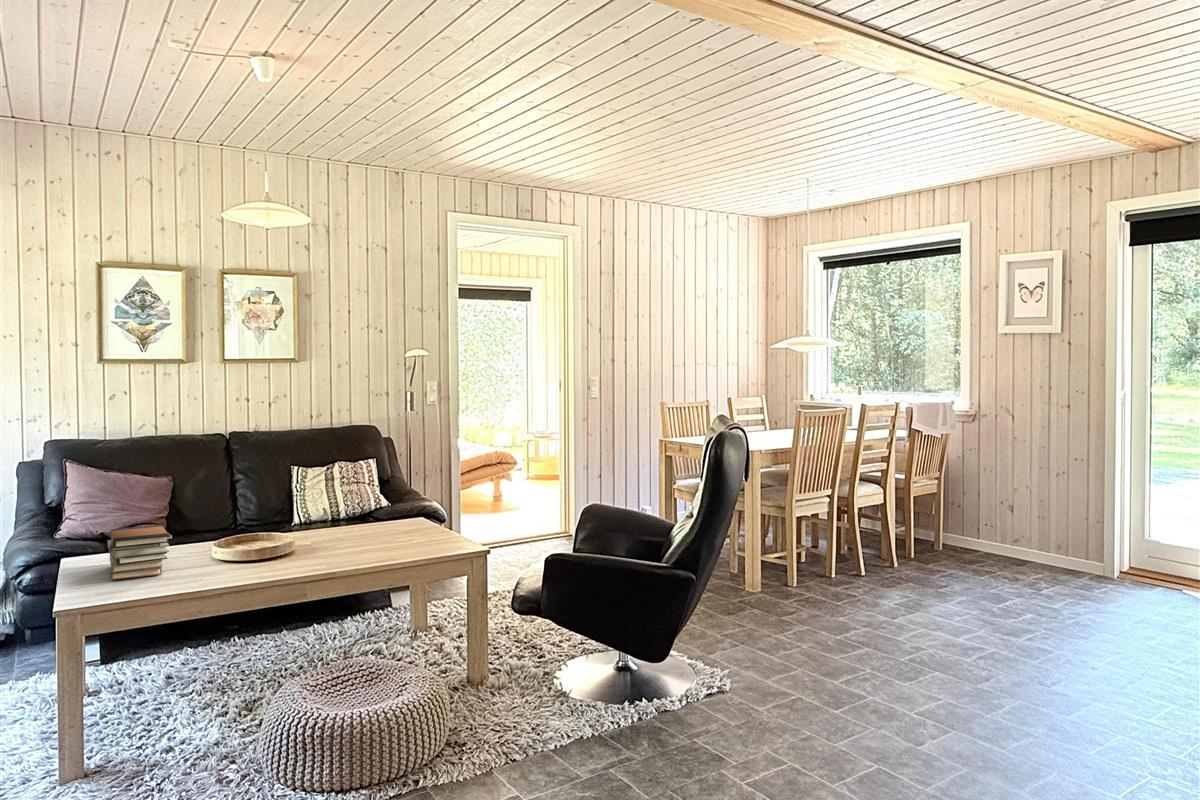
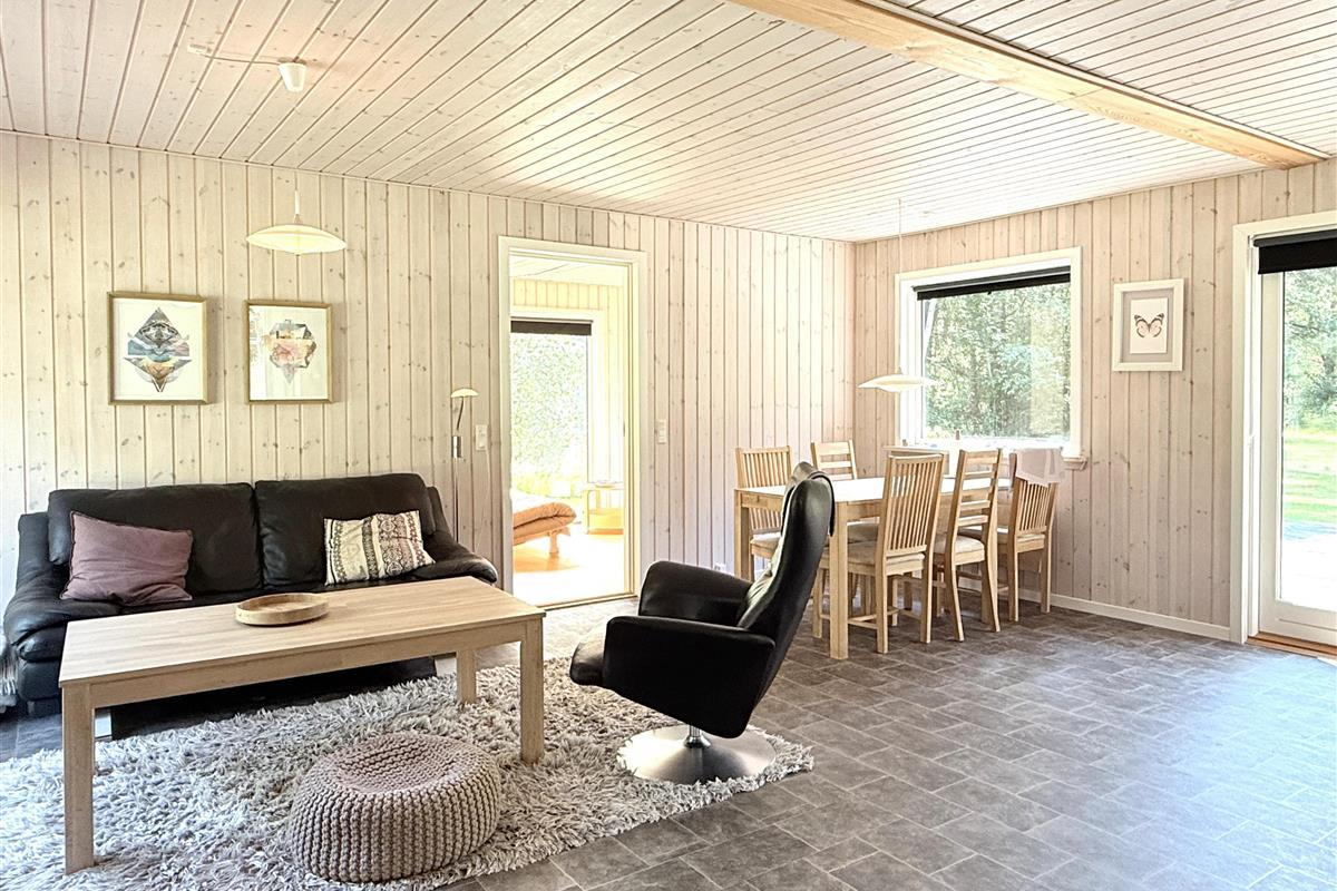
- book stack [107,524,170,581]
